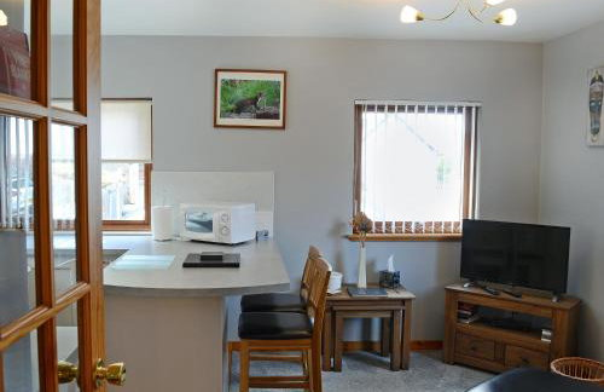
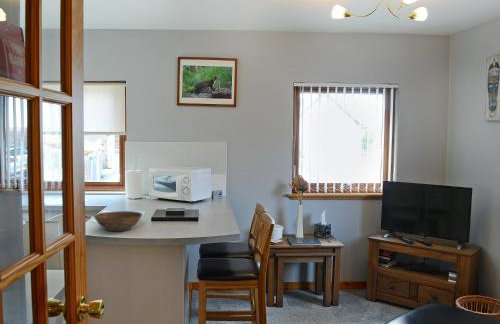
+ bowl [93,210,143,232]
